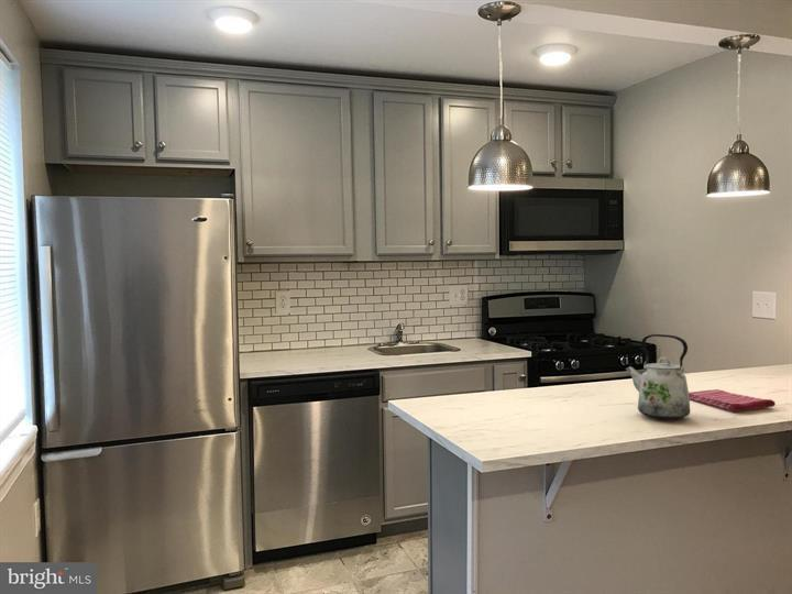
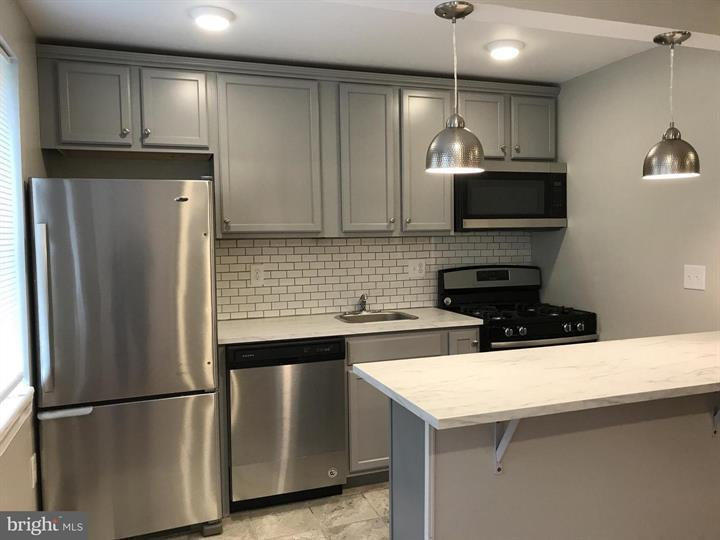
- kettle [625,333,692,421]
- dish towel [689,388,777,413]
